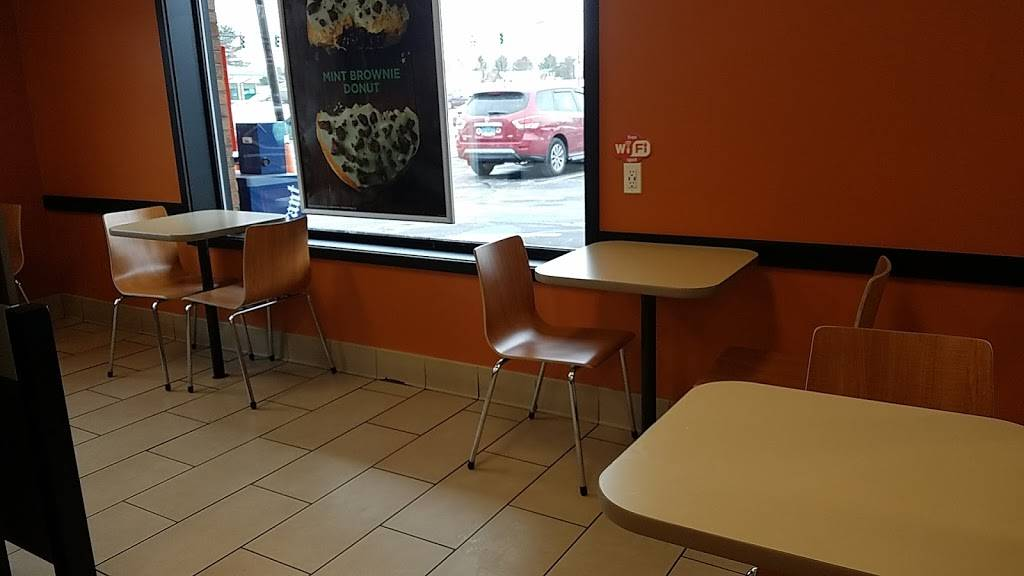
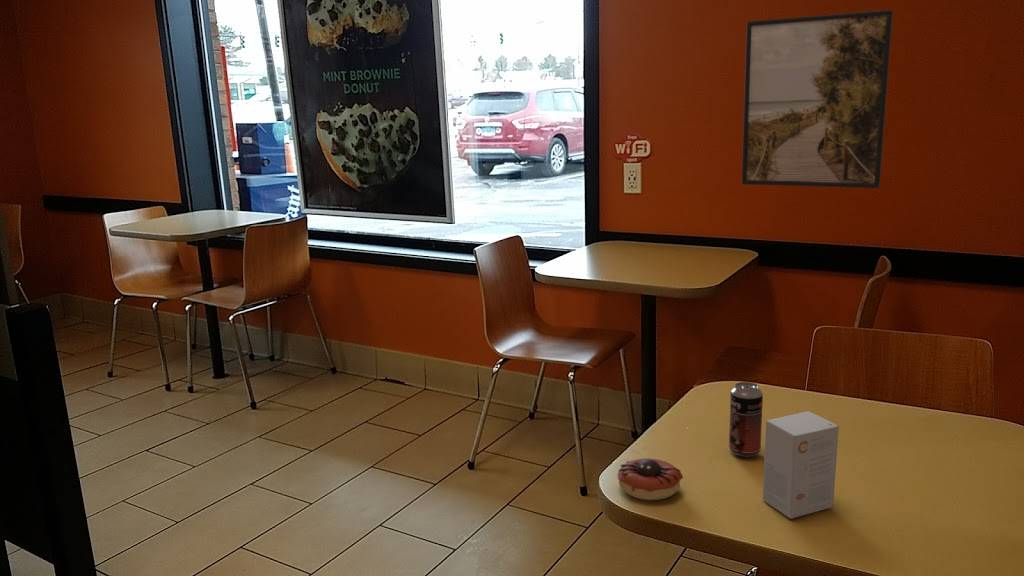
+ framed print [741,9,894,189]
+ small box [762,410,840,520]
+ donut [616,457,684,501]
+ beverage can [728,381,764,458]
